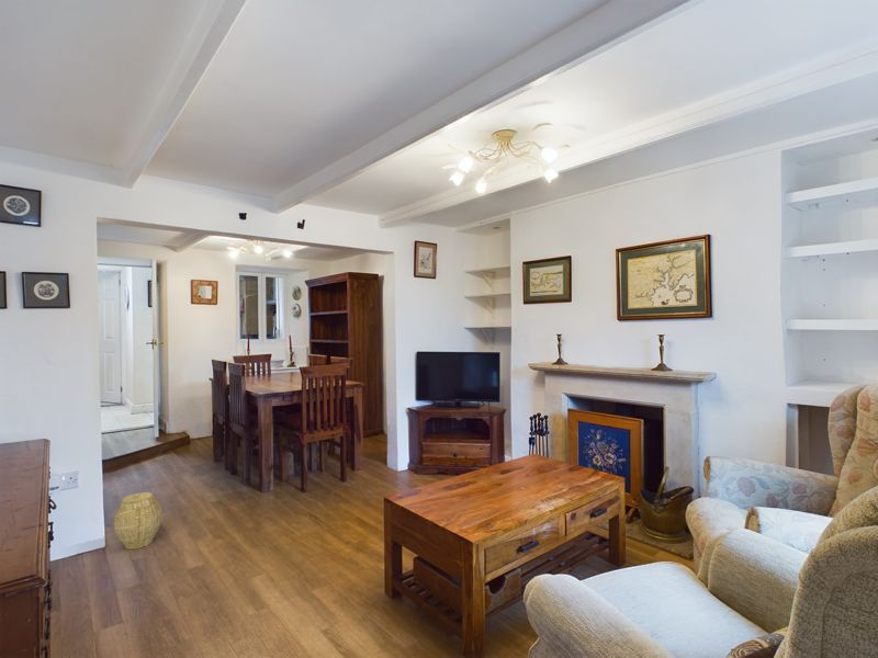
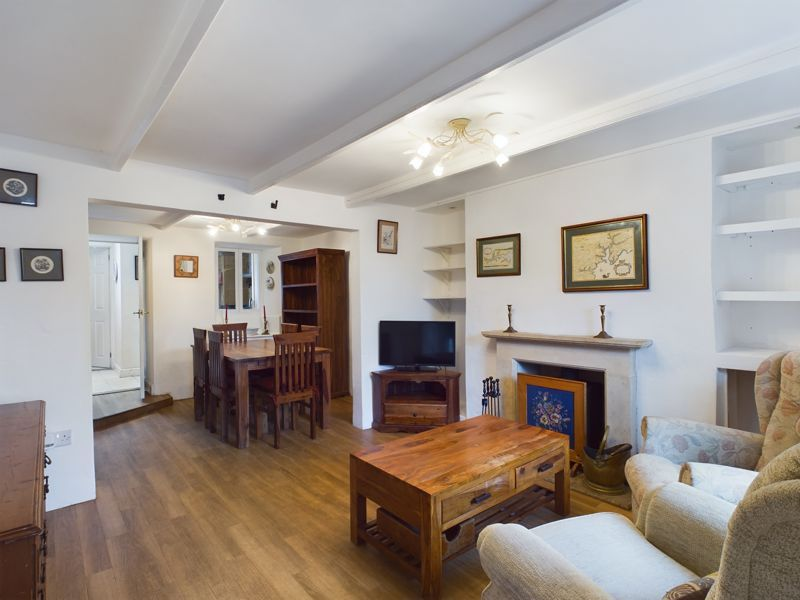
- woven basket [113,491,164,551]
